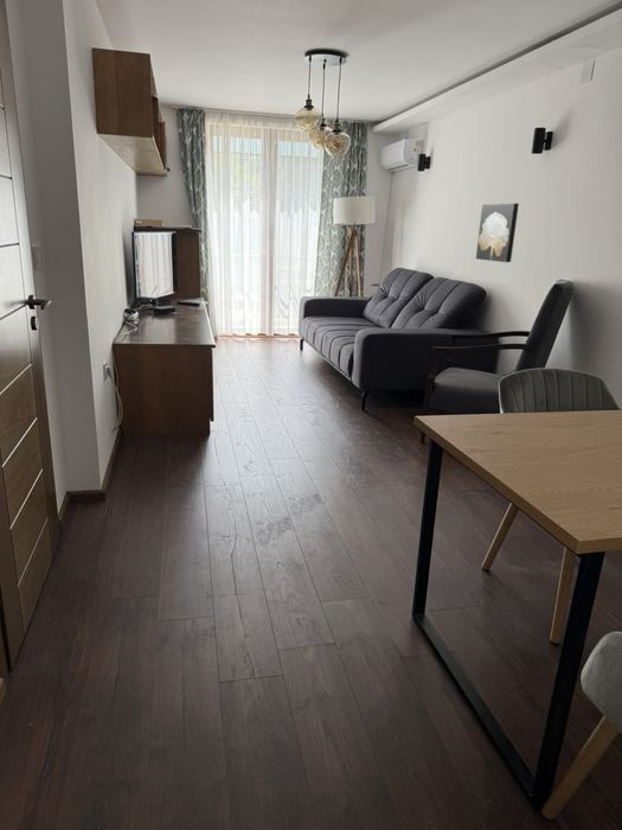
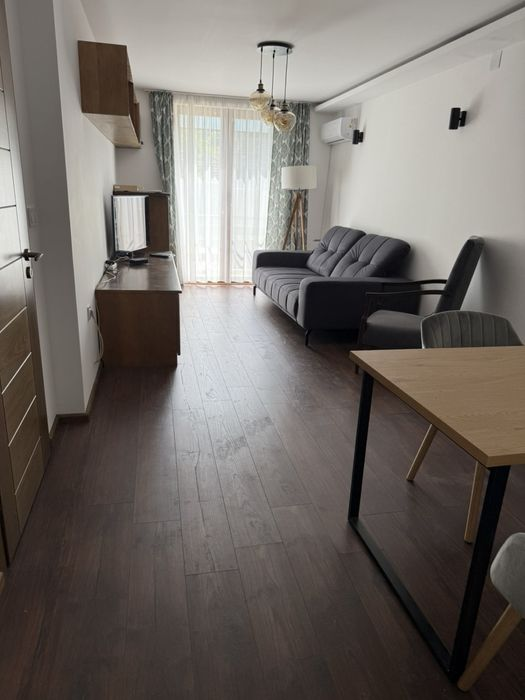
- wall art [475,202,520,263]
